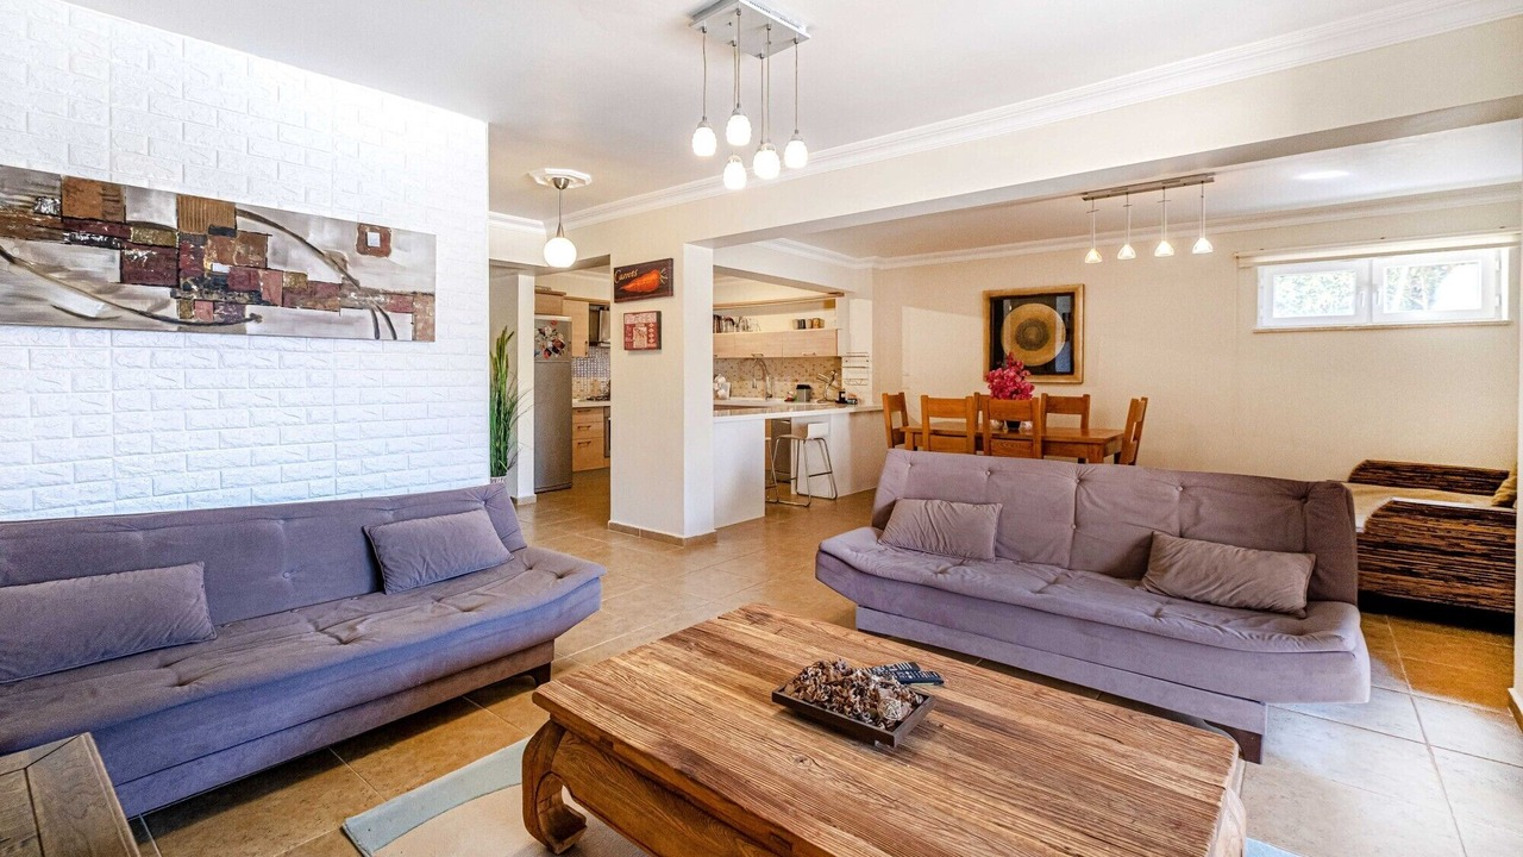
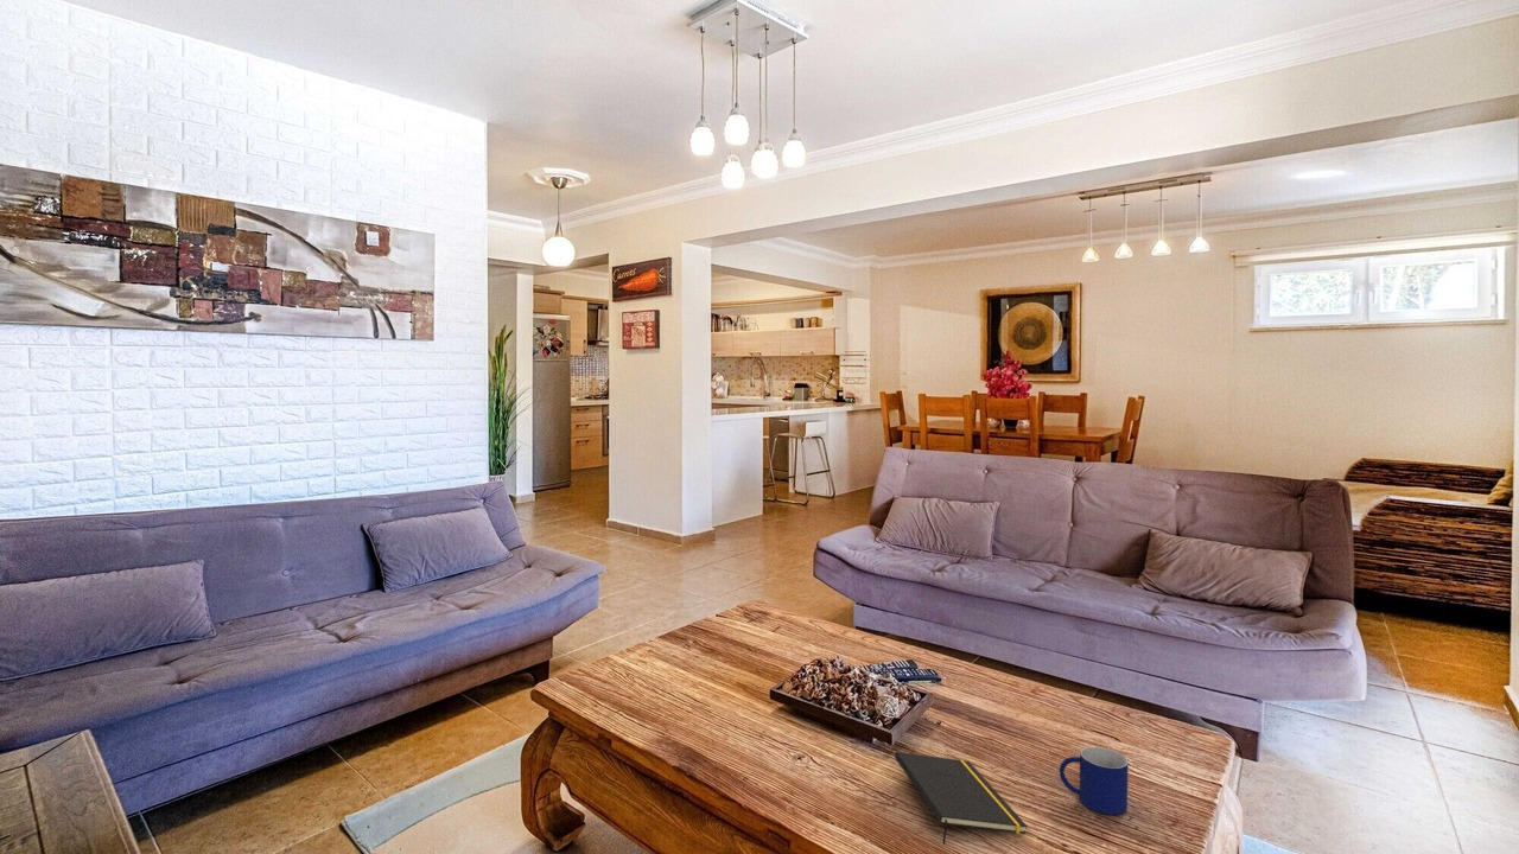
+ notepad [894,751,1028,846]
+ mug [1057,746,1130,816]
